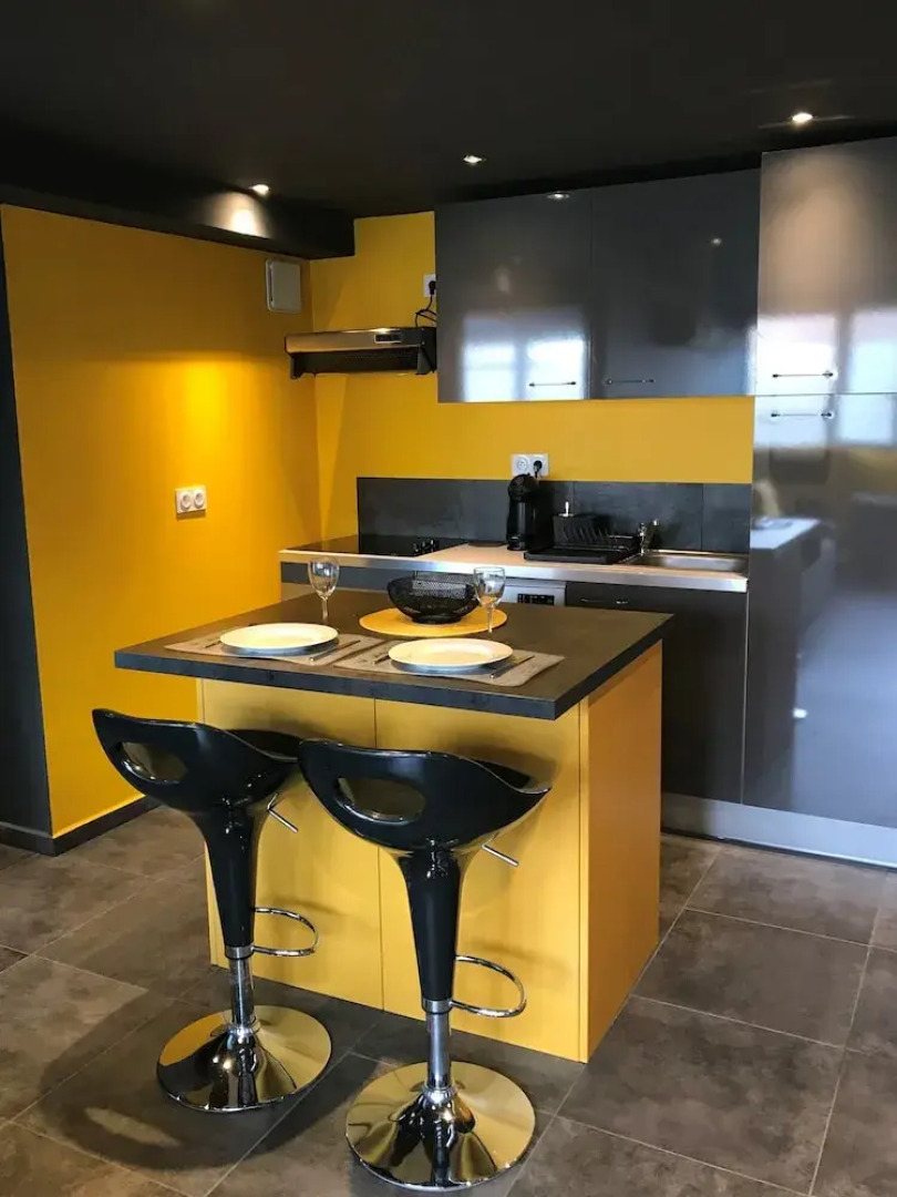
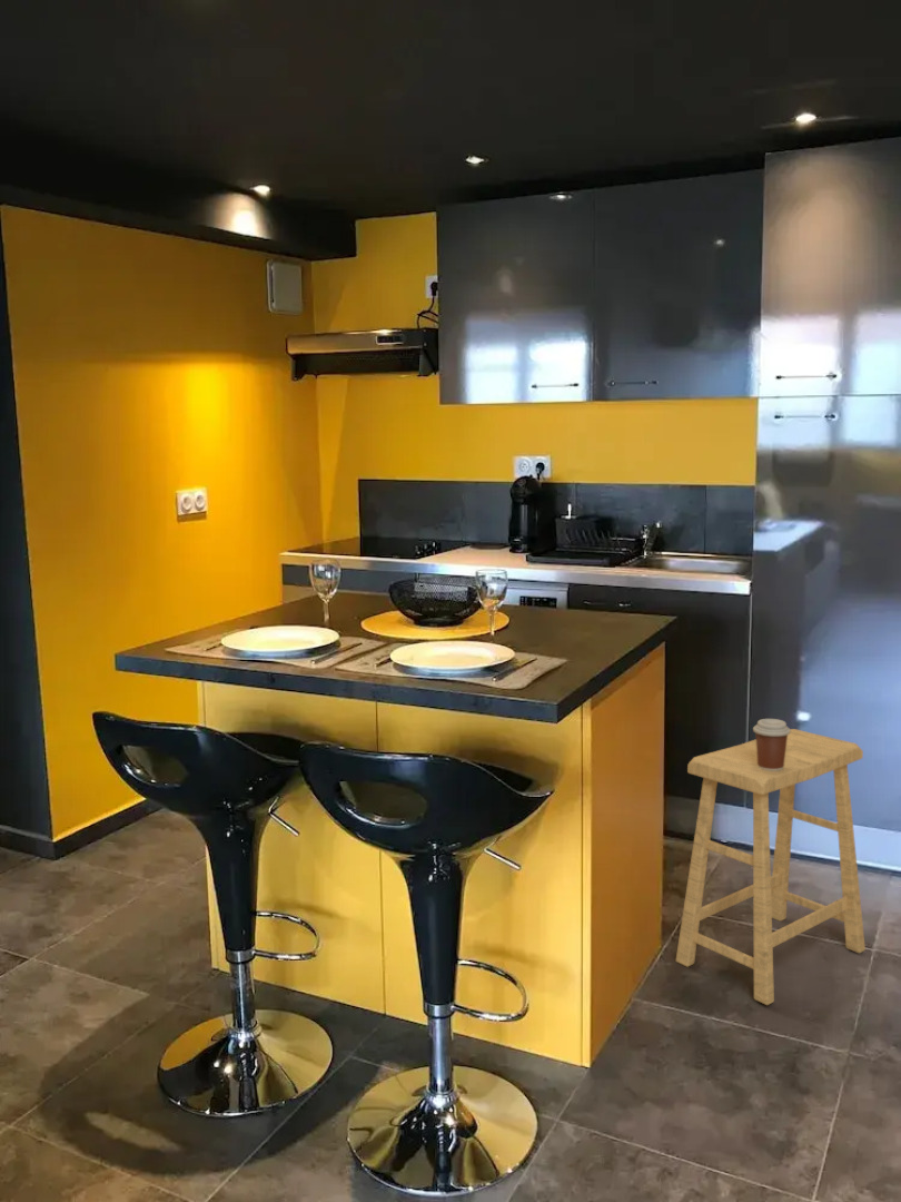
+ stool [675,728,867,1006]
+ coffee cup [752,718,791,771]
